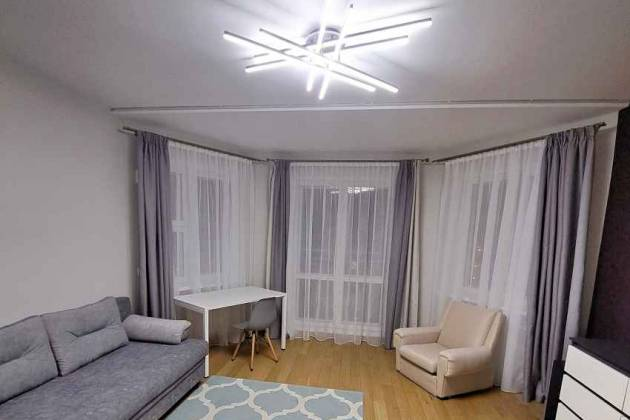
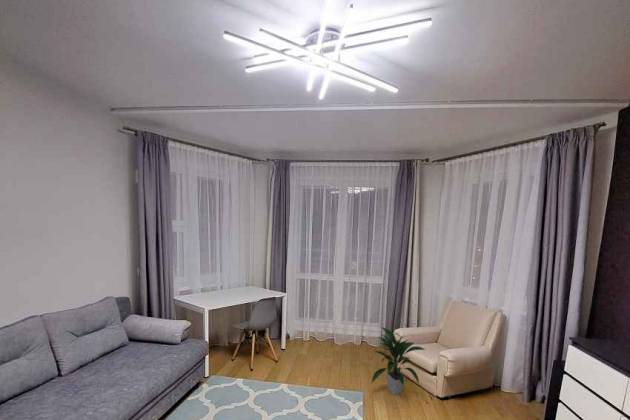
+ indoor plant [370,326,426,396]
